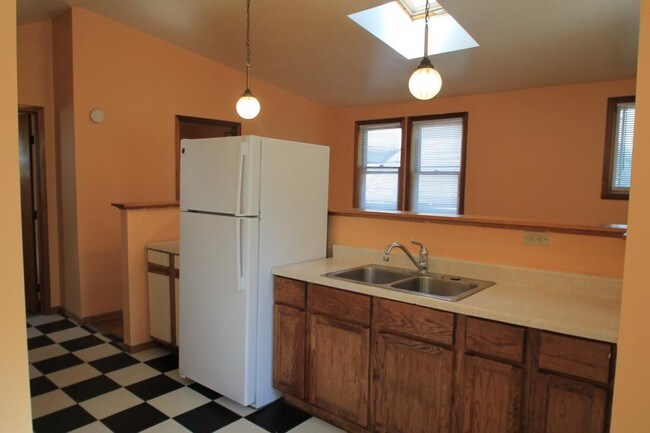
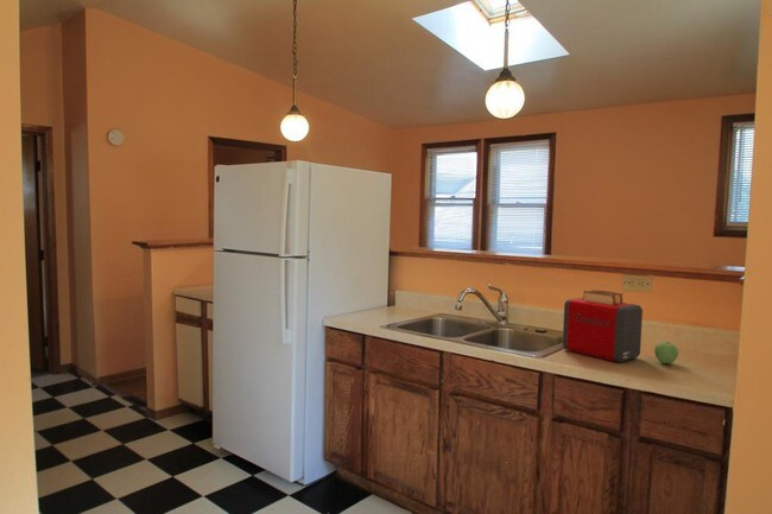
+ apple [653,341,679,366]
+ toaster [562,288,644,363]
